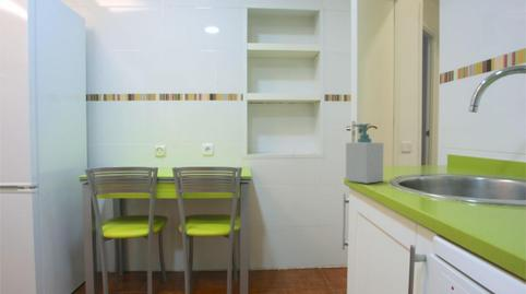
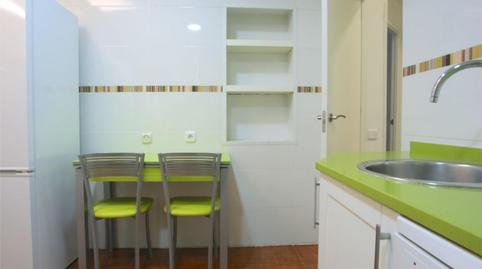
- soap bottle [345,122,384,185]
